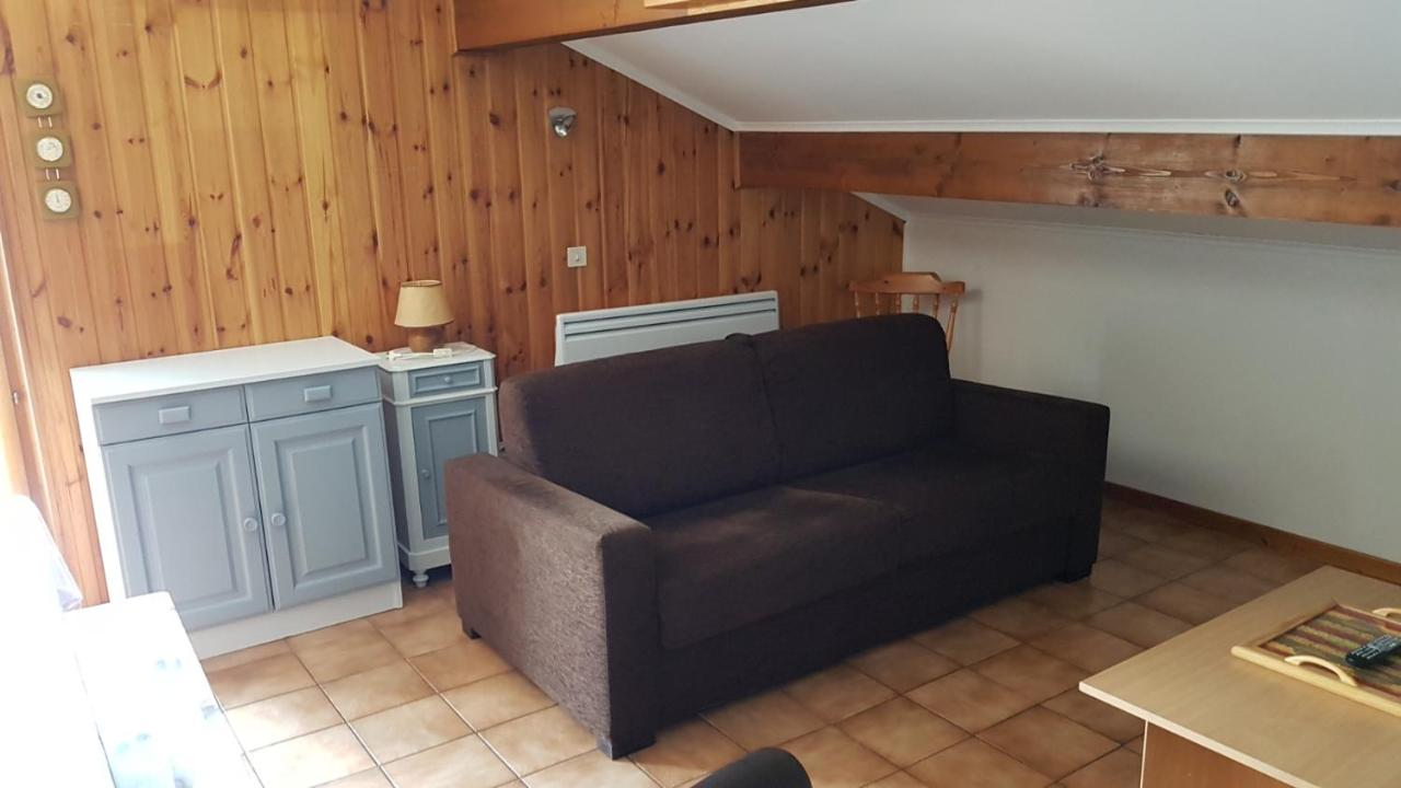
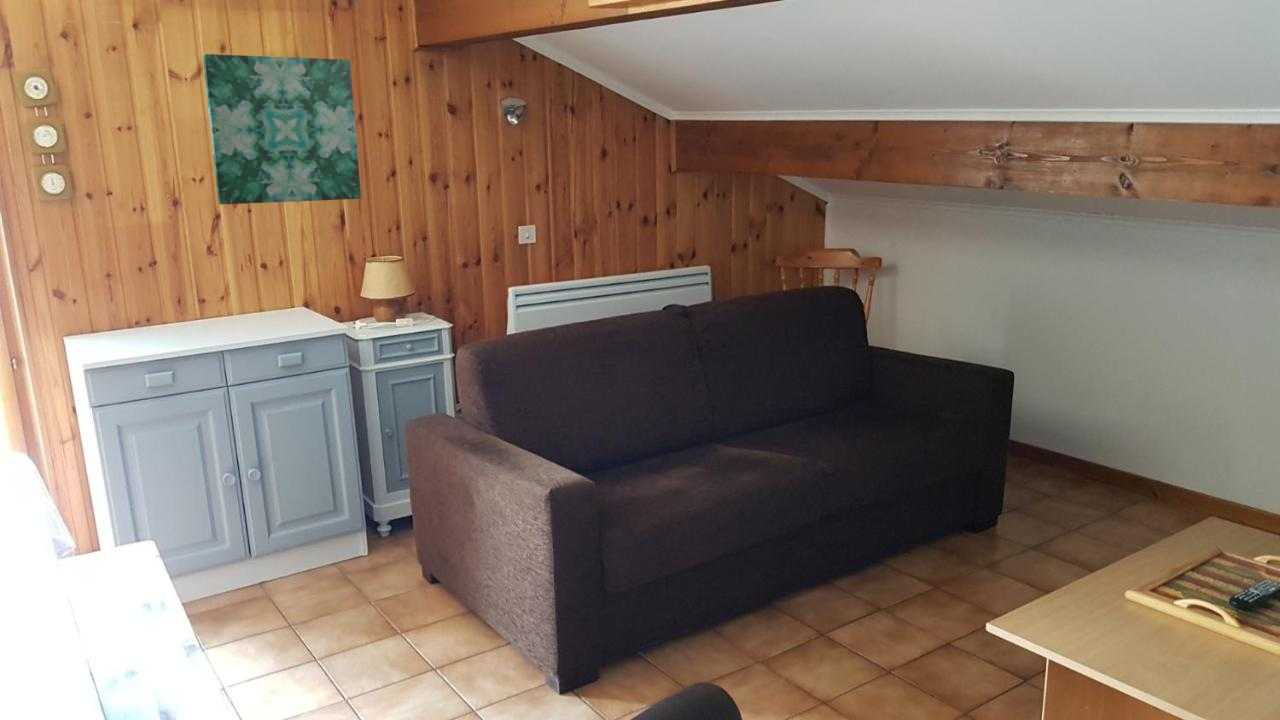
+ wall art [202,53,362,205]
